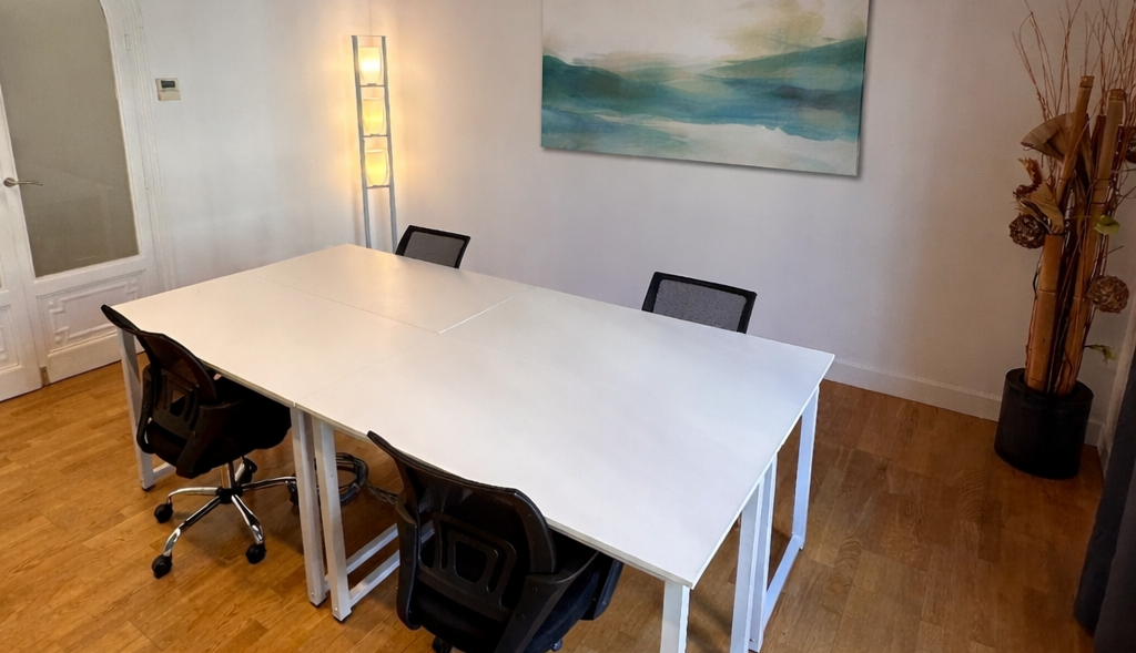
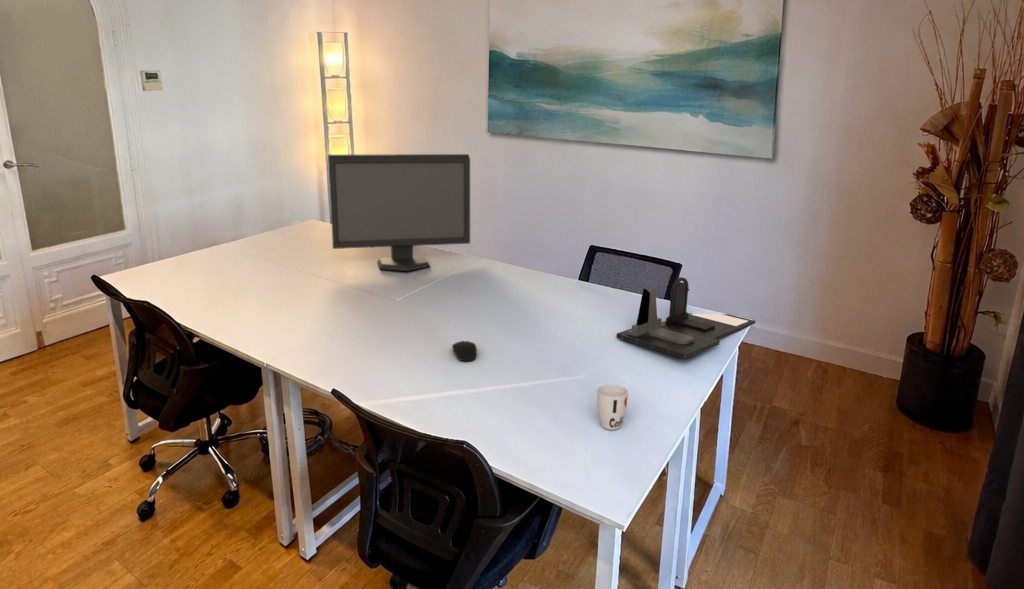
+ cup [596,384,629,431]
+ desk organizer [615,276,757,360]
+ monitor [327,153,471,272]
+ computer mouse [451,340,478,362]
